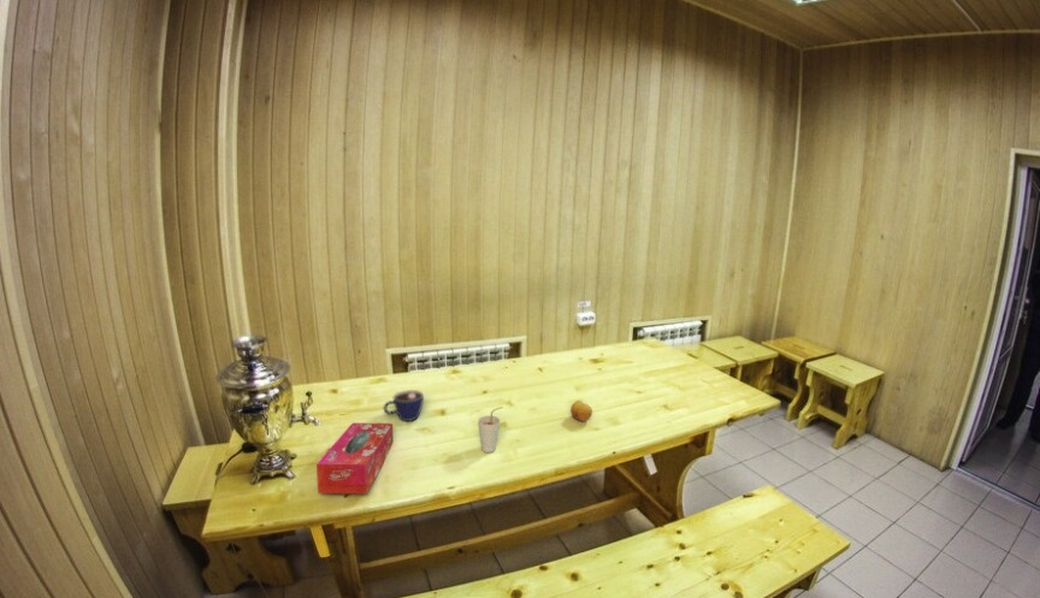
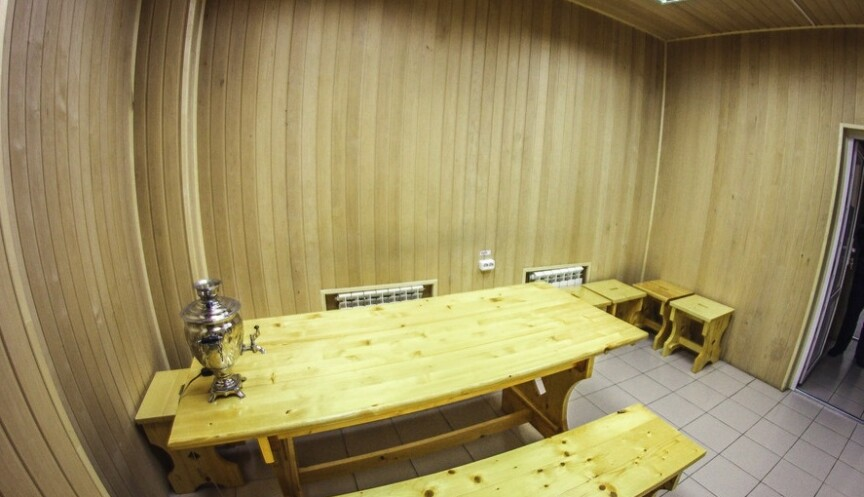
- fruit [569,399,593,422]
- cup [477,405,504,454]
- tissue box [315,421,394,495]
- cup [382,389,425,422]
